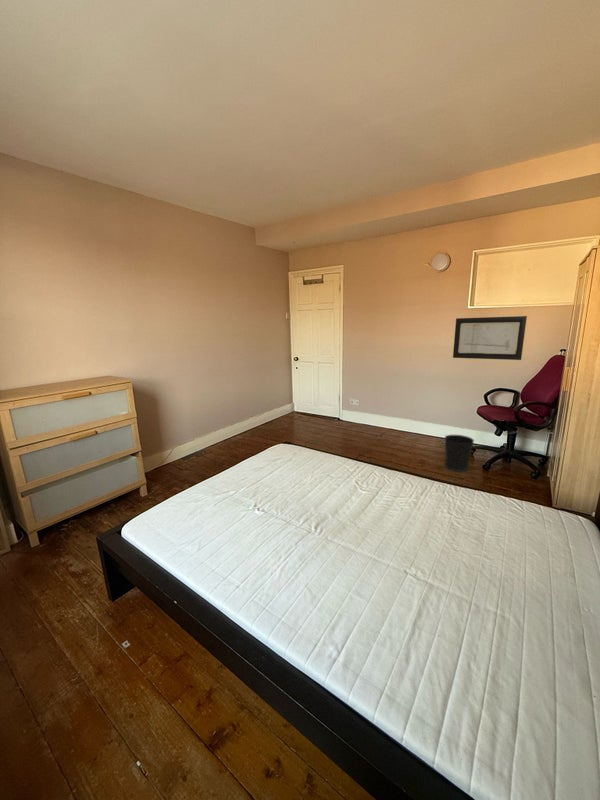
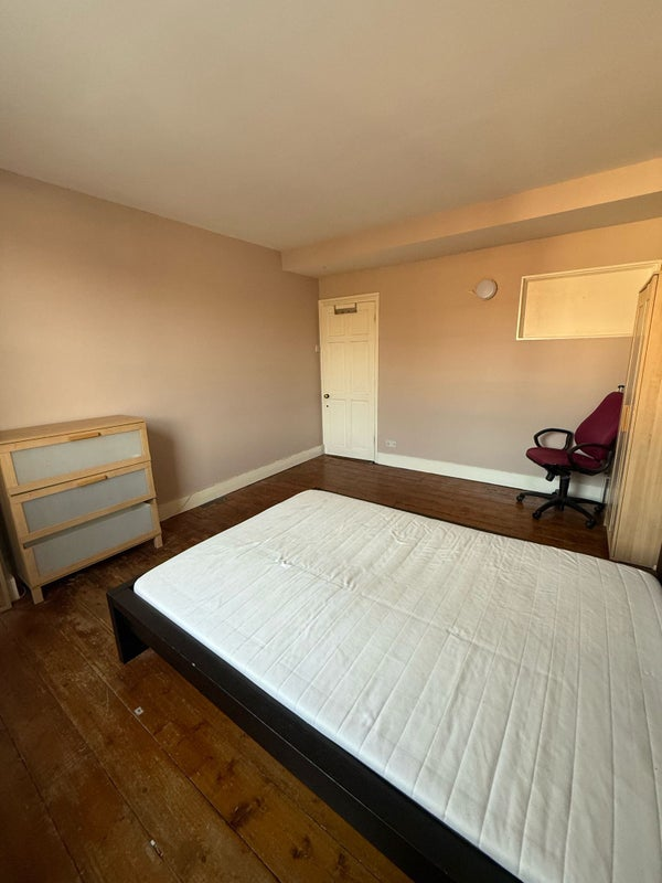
- wall art [452,315,528,361]
- wastebasket [444,434,475,472]
